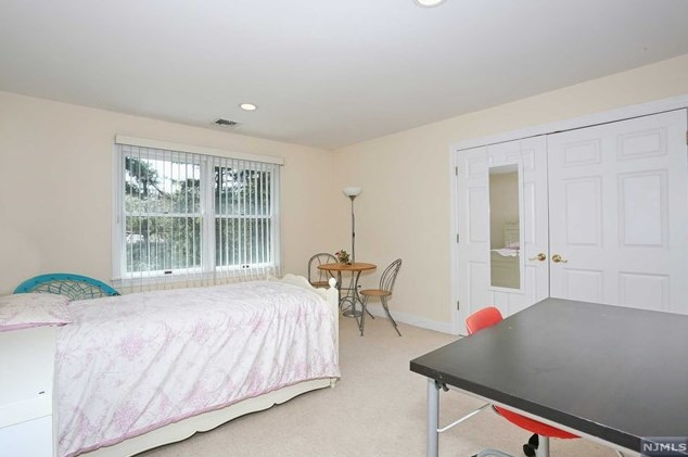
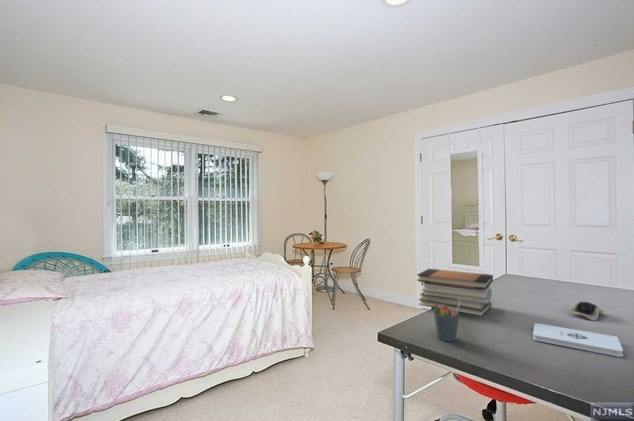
+ notepad [532,322,624,358]
+ computer mouse [569,301,606,322]
+ book stack [416,268,494,318]
+ pen holder [433,302,460,342]
